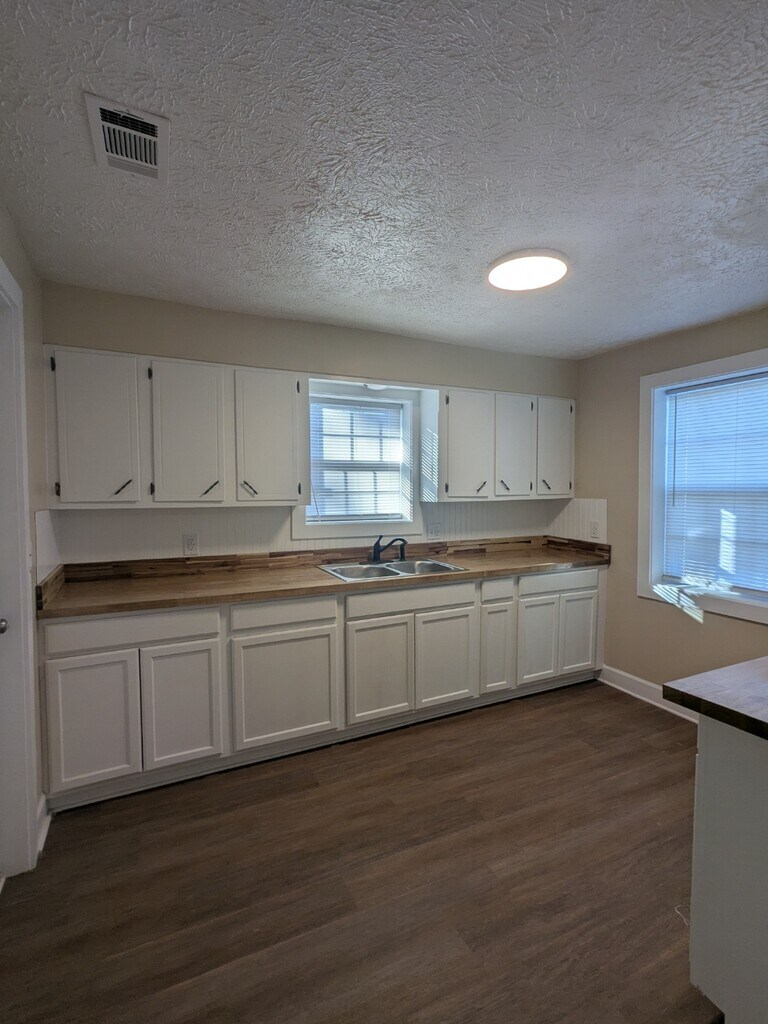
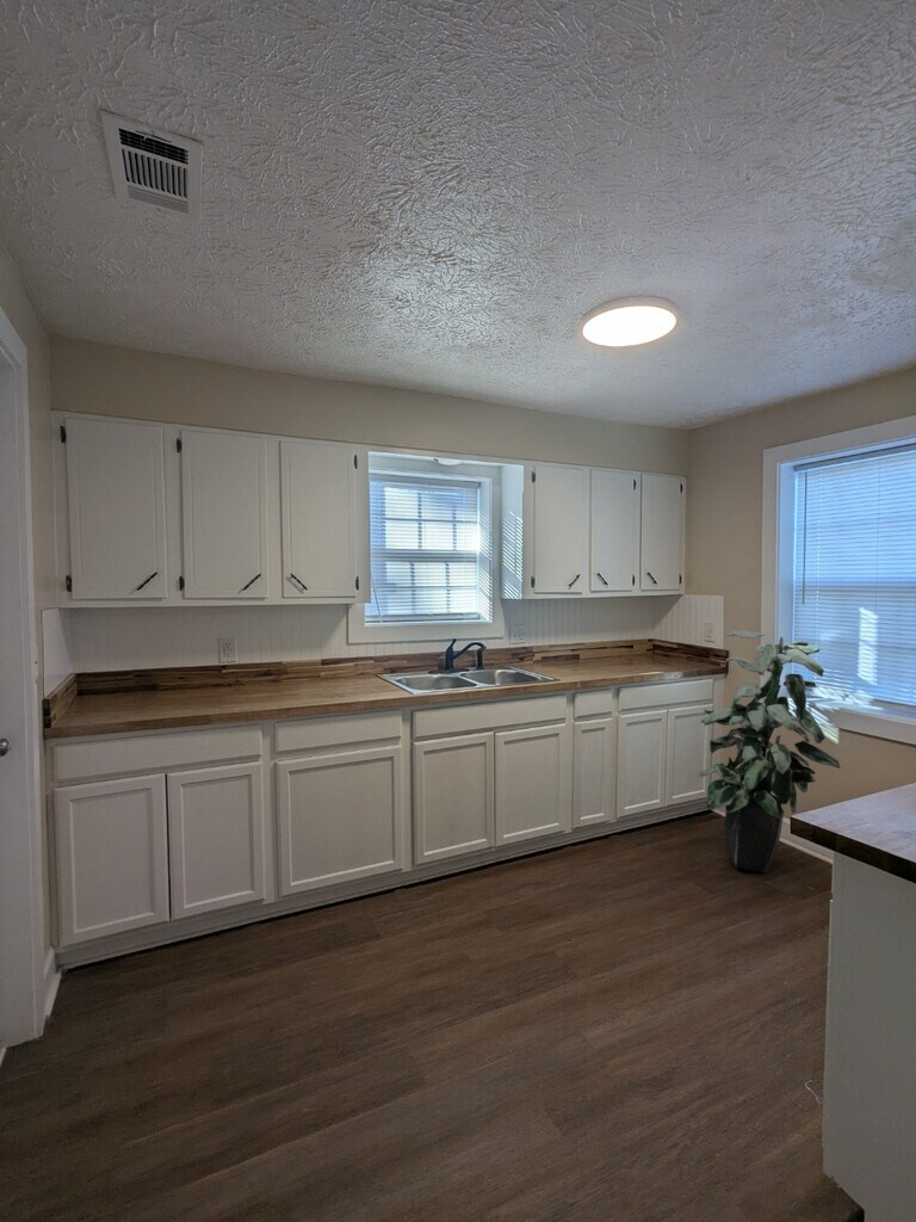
+ indoor plant [698,629,842,874]
